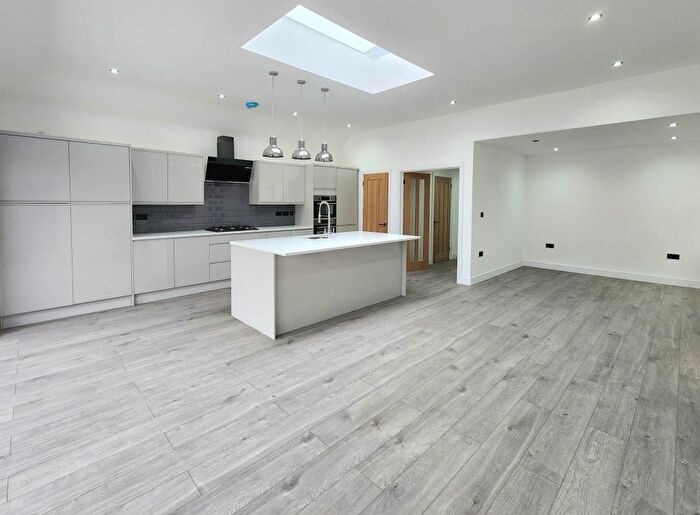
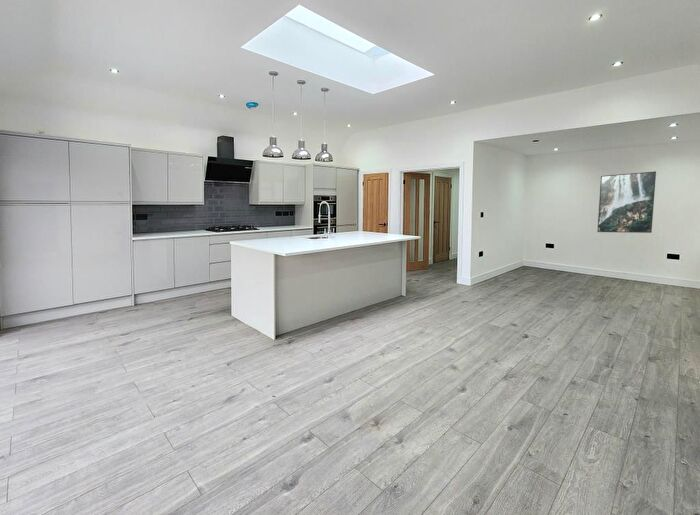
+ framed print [596,170,657,234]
